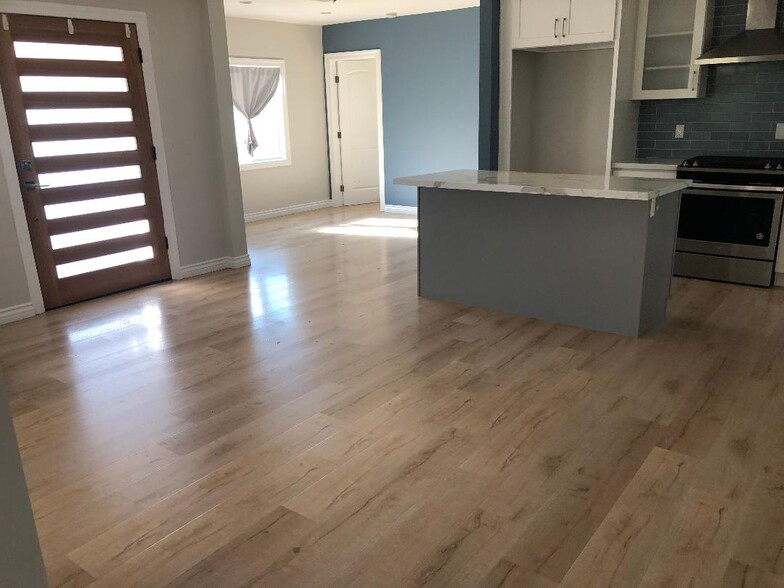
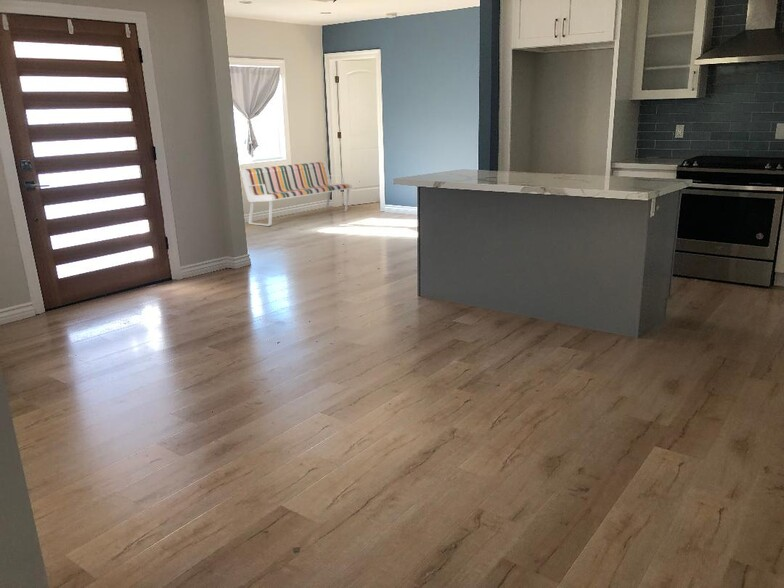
+ bench [240,161,353,227]
